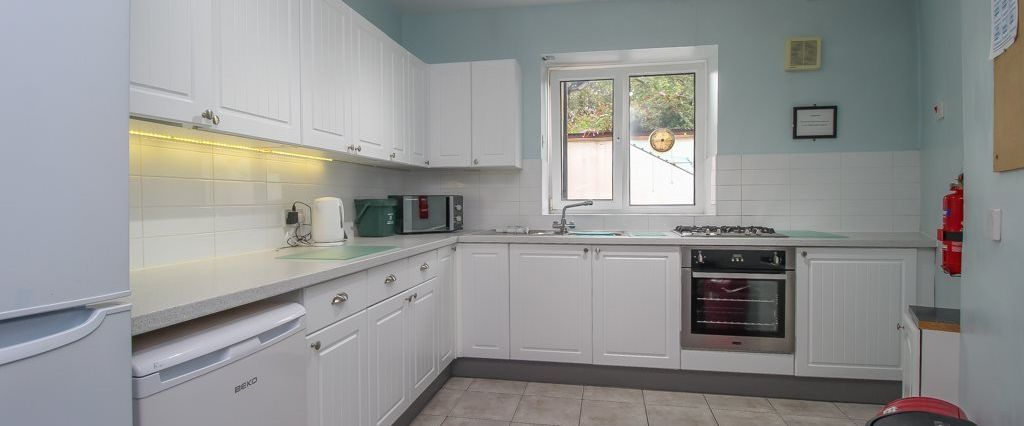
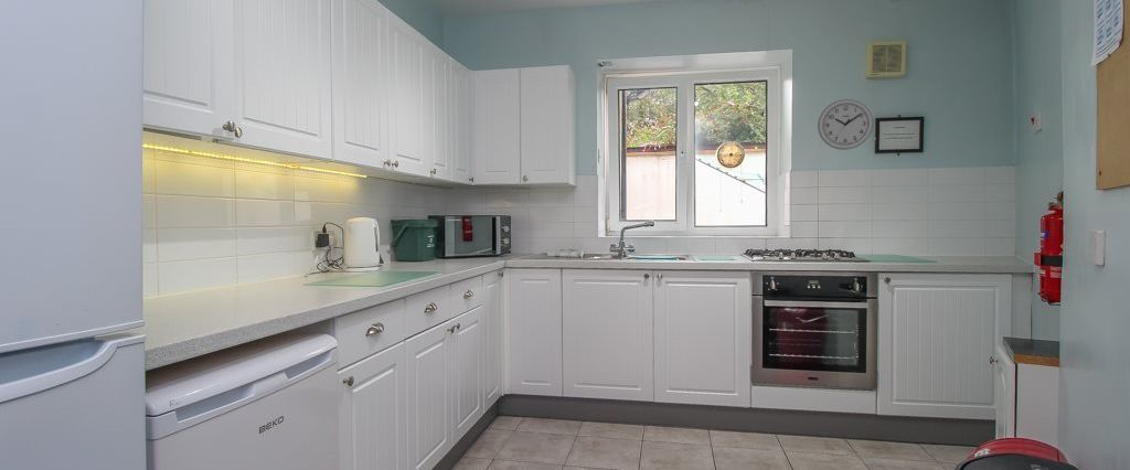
+ wall clock [817,98,874,151]
